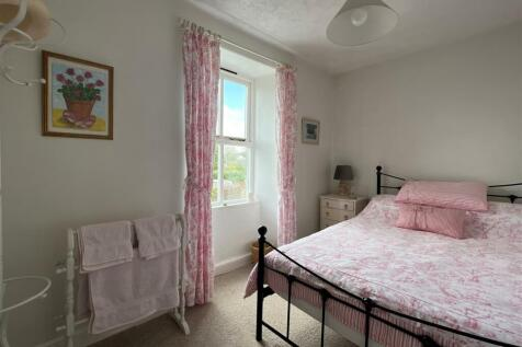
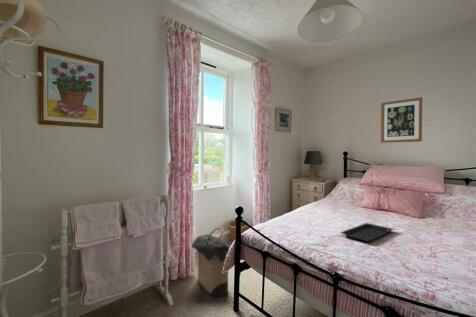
+ laundry hamper [191,226,231,298]
+ wall art [380,96,423,144]
+ serving tray [339,222,394,243]
